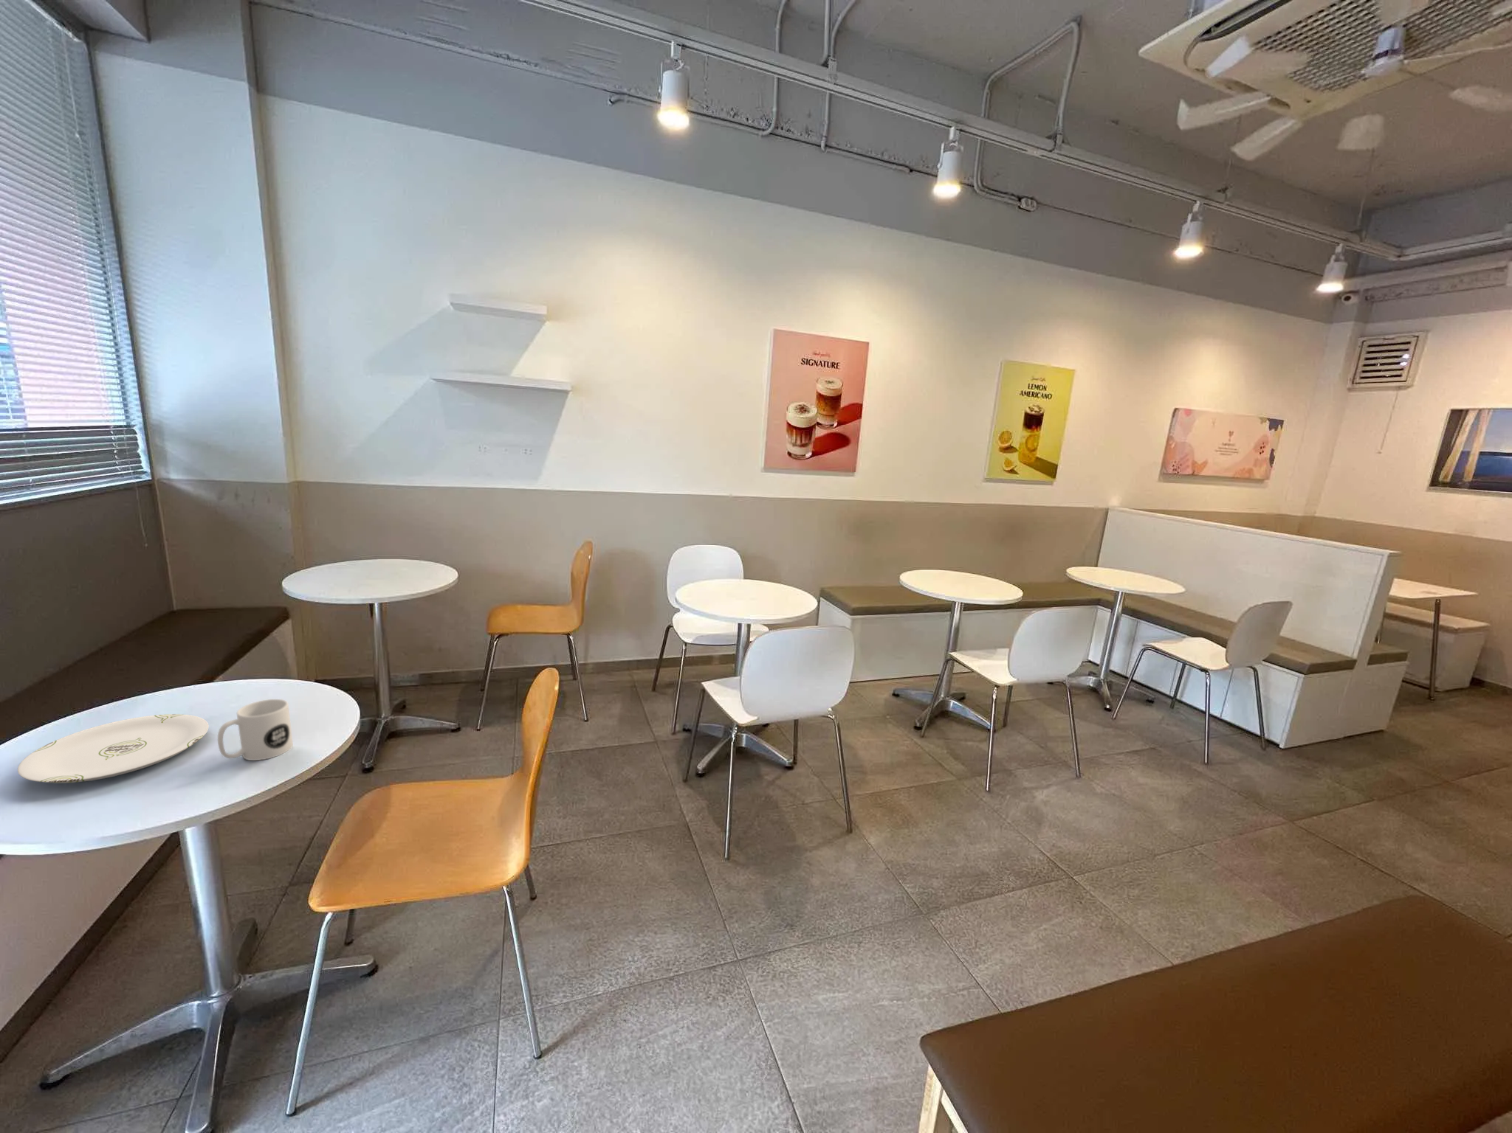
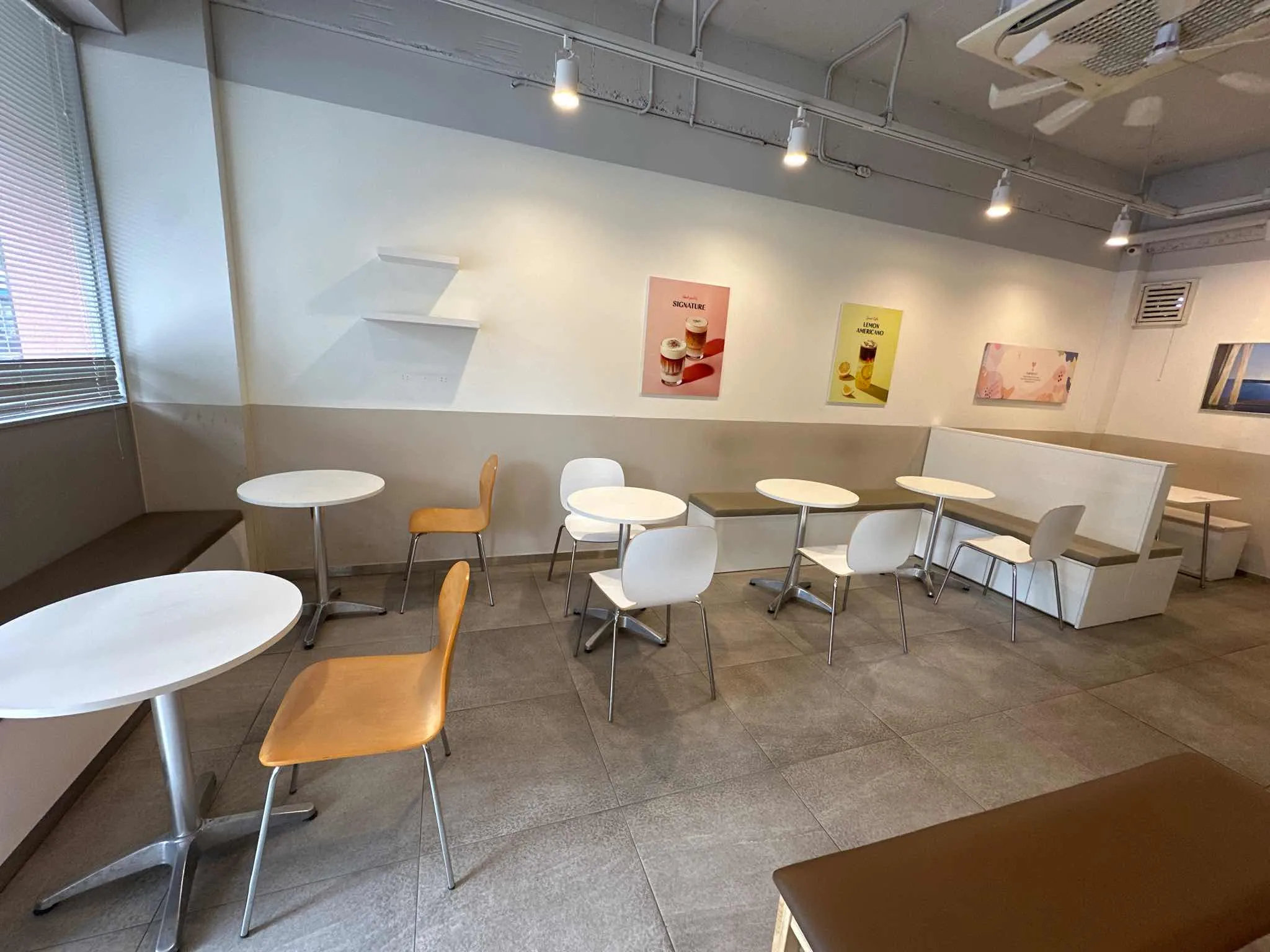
- mug [217,699,294,762]
- plate [17,713,208,784]
